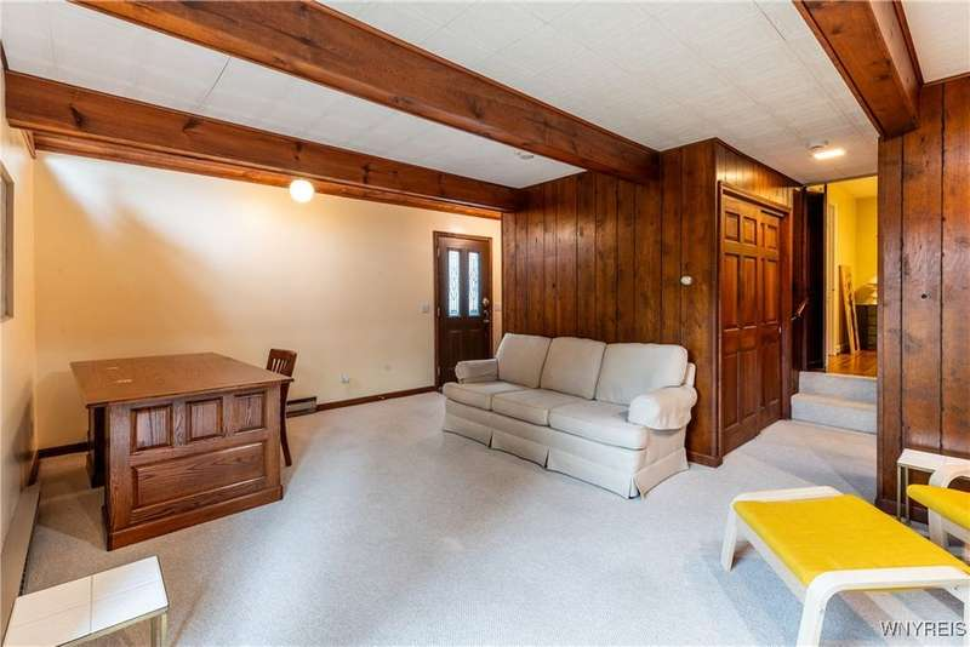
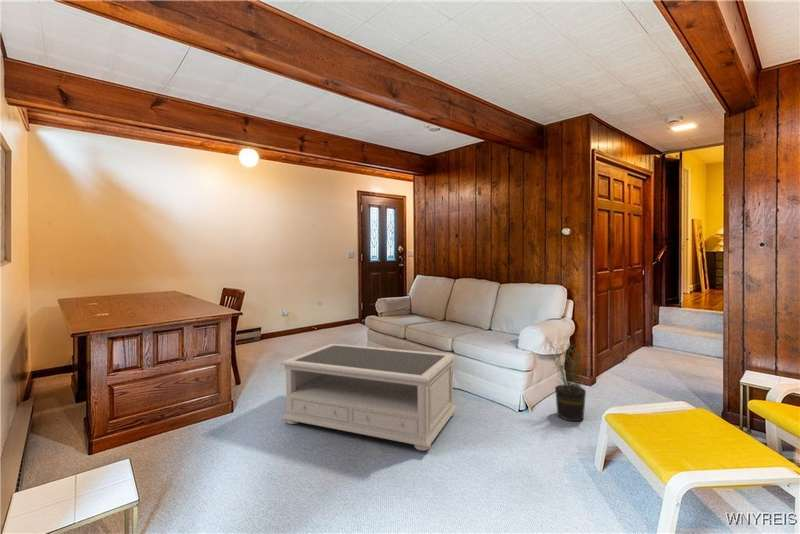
+ coffee table [279,343,458,452]
+ potted plant [543,334,595,422]
